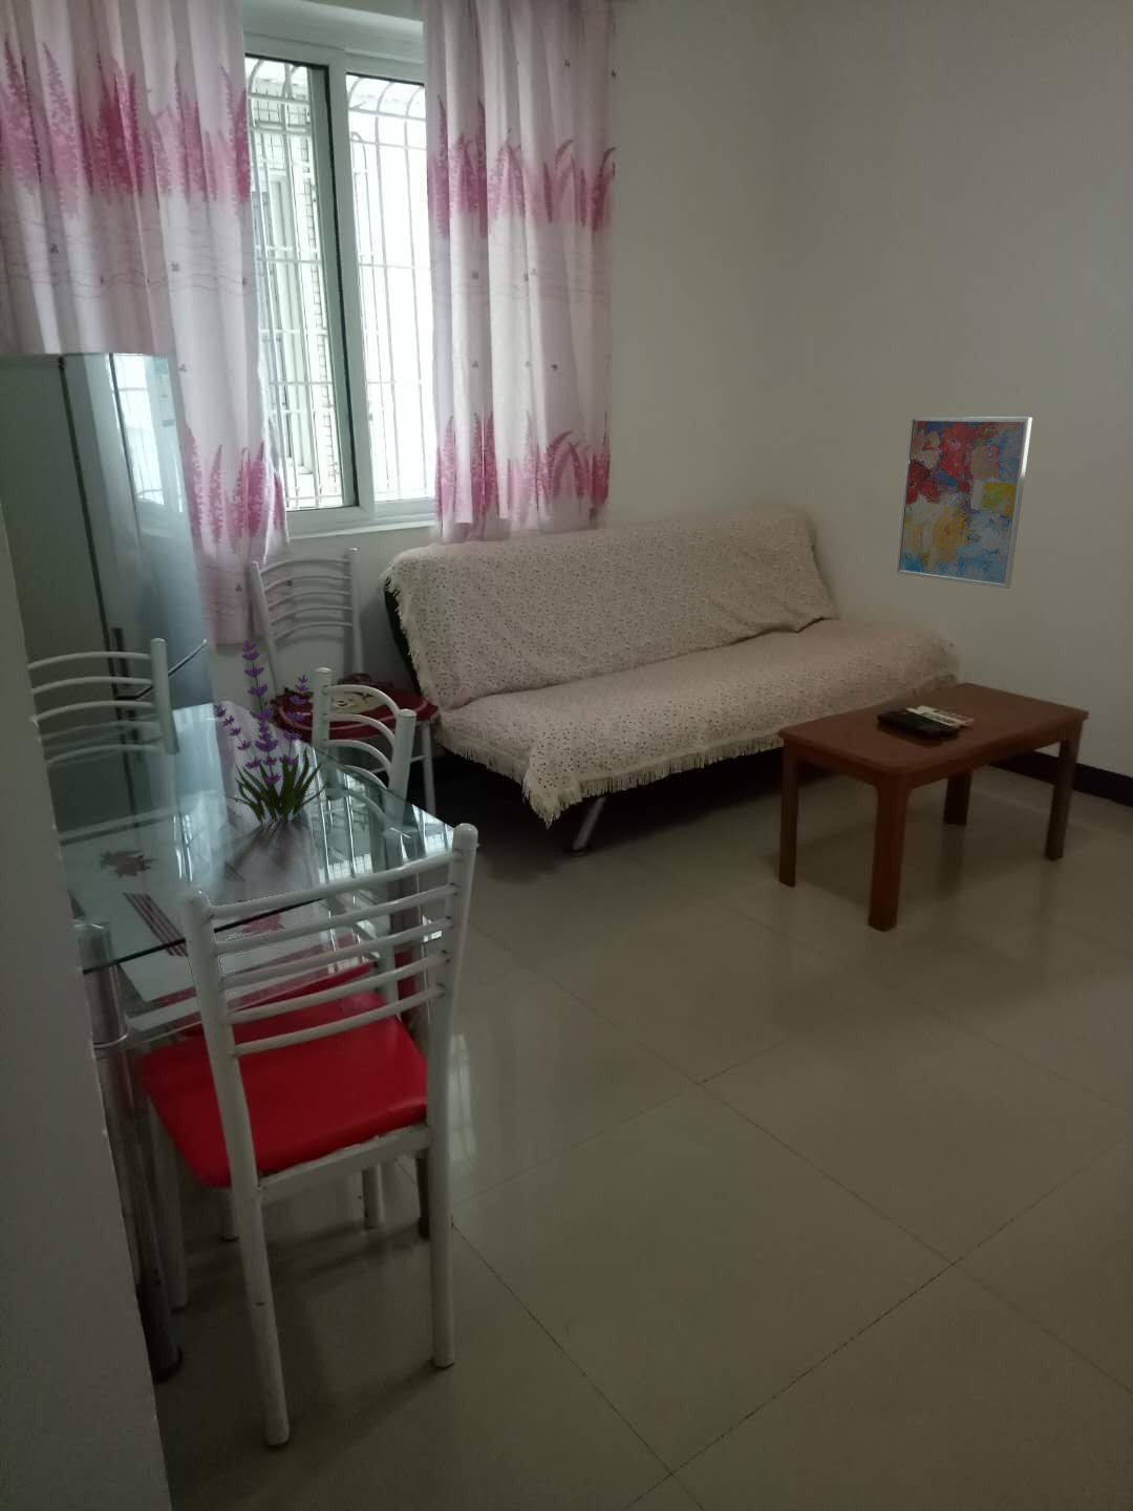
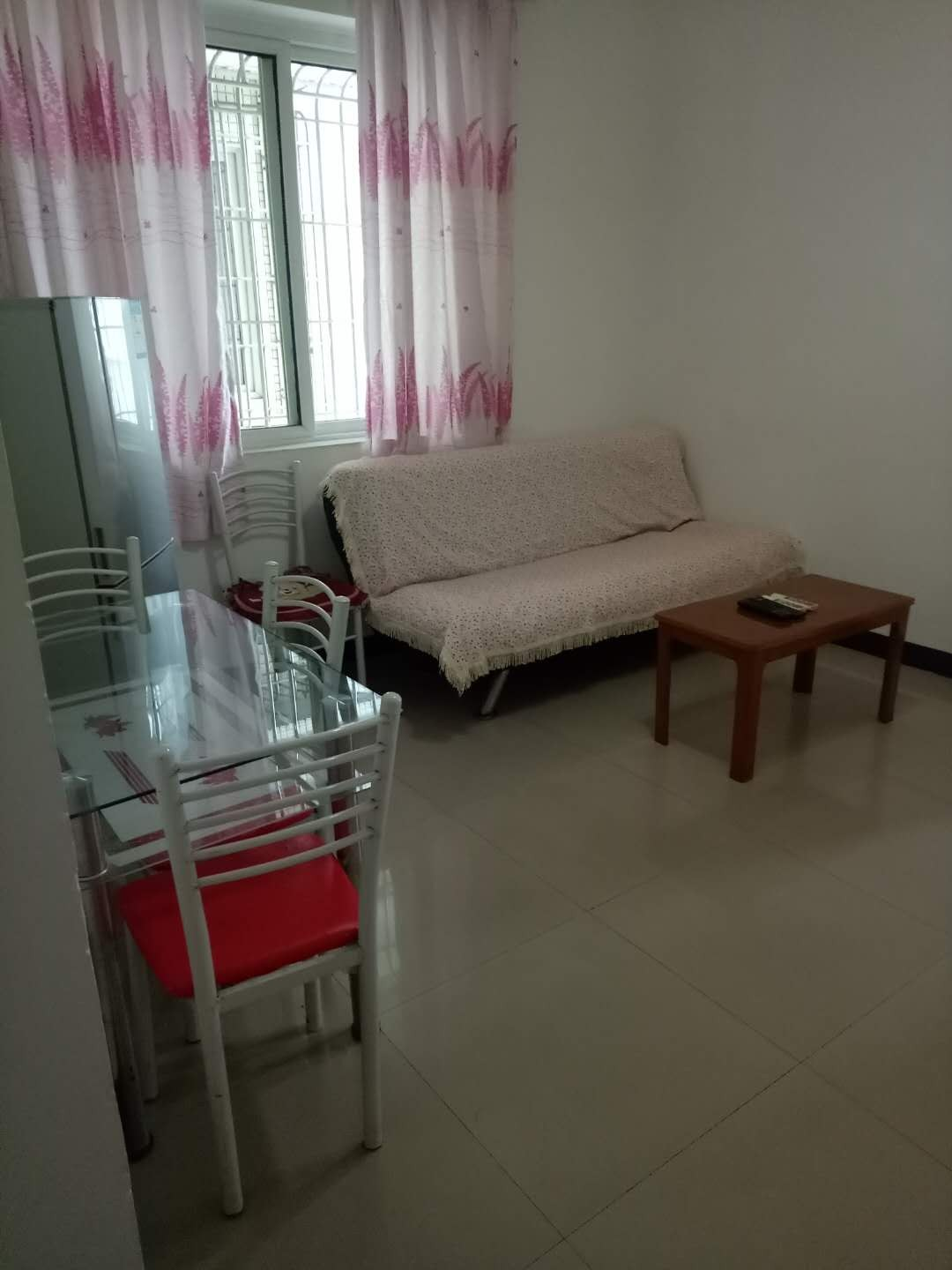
- plant [213,639,332,826]
- wall art [896,415,1033,590]
